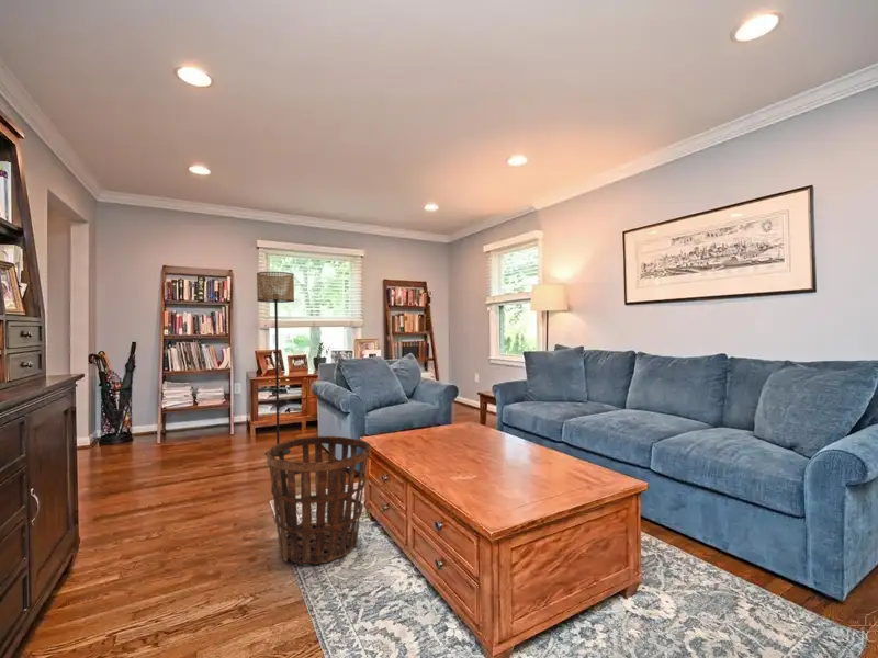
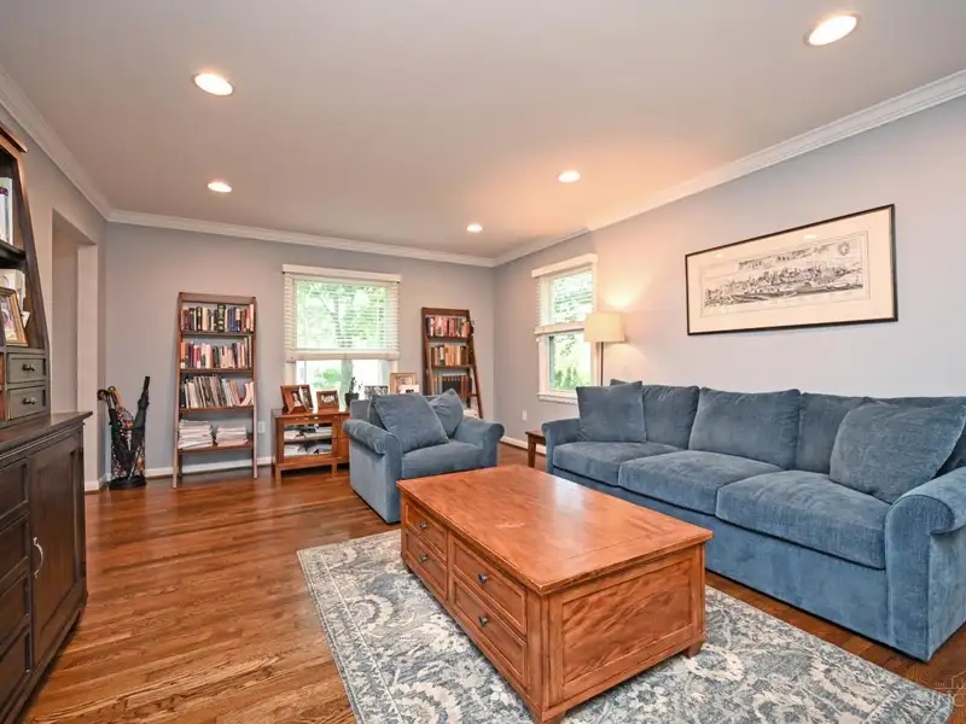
- basket [266,435,372,565]
- floor lamp [256,271,295,456]
